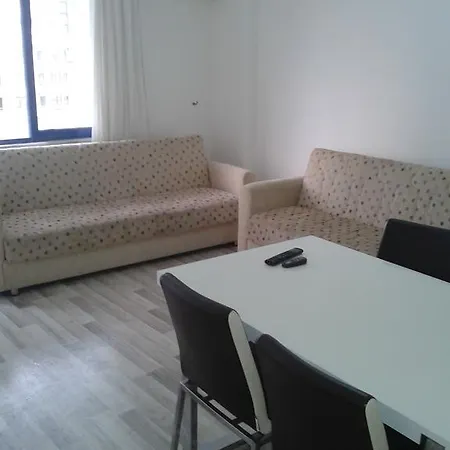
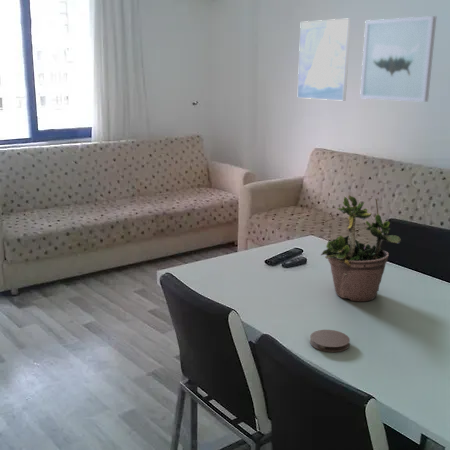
+ wall art [359,15,437,103]
+ coaster [309,329,351,353]
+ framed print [296,18,352,101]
+ potted plant [320,191,402,302]
